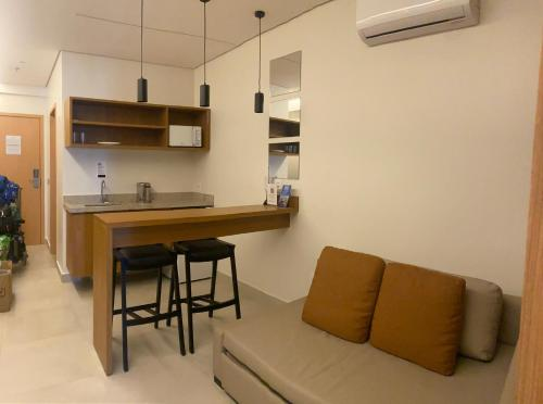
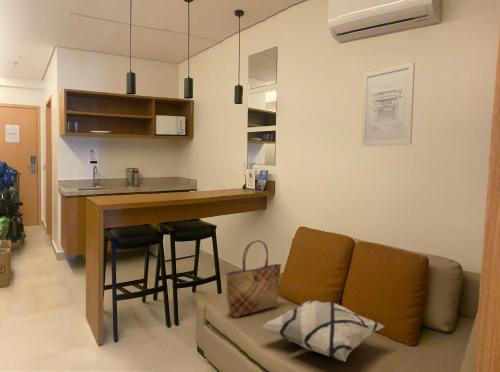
+ tote bag [226,239,282,319]
+ wall art [360,61,416,147]
+ decorative pillow [260,300,385,362]
